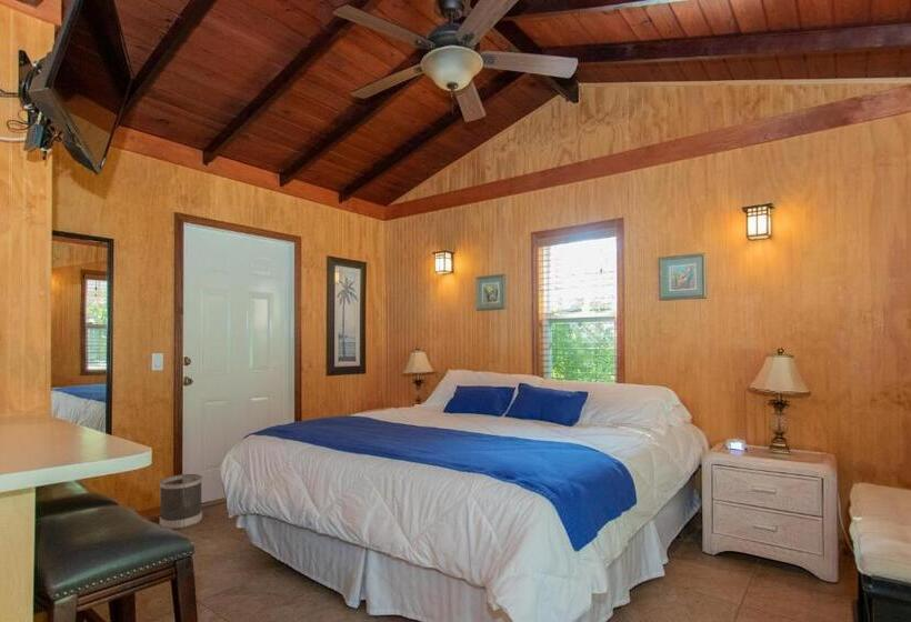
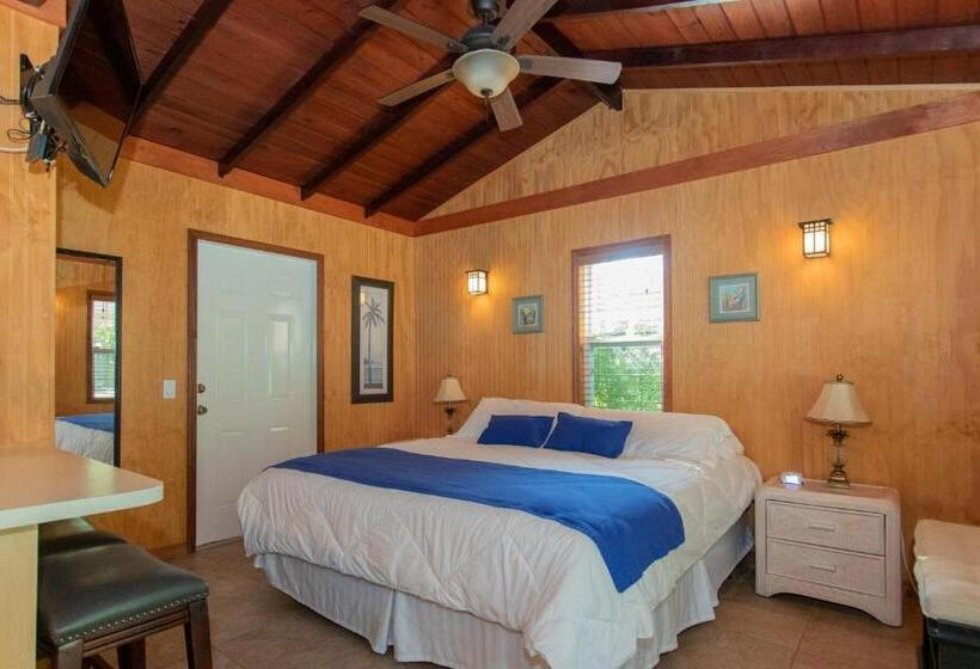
- wastebasket [159,473,203,531]
